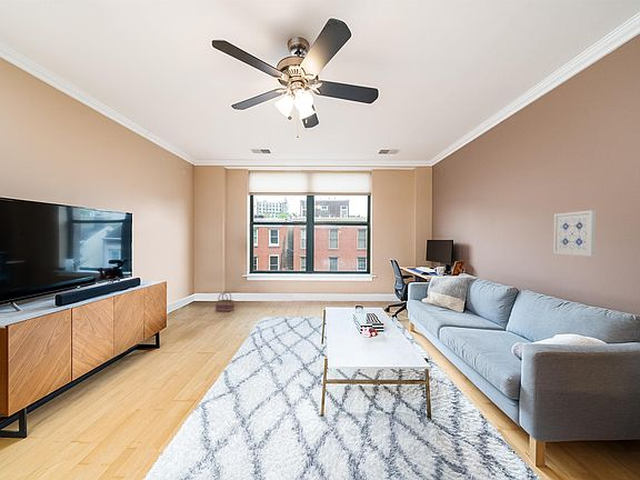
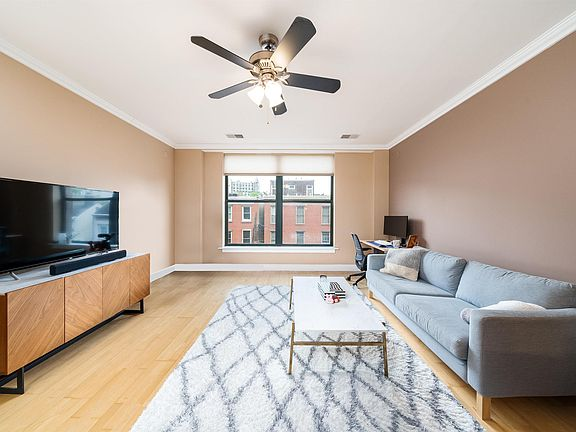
- wall art [552,209,597,258]
- basket [214,290,236,312]
